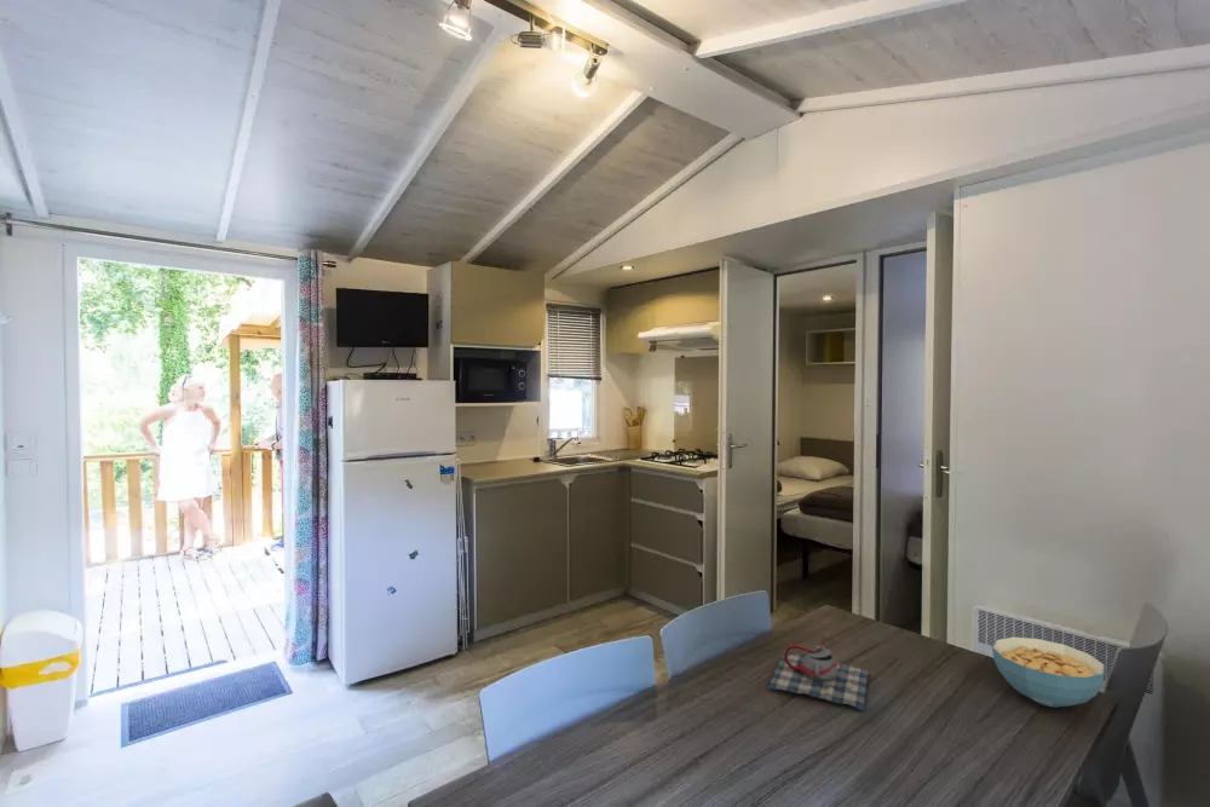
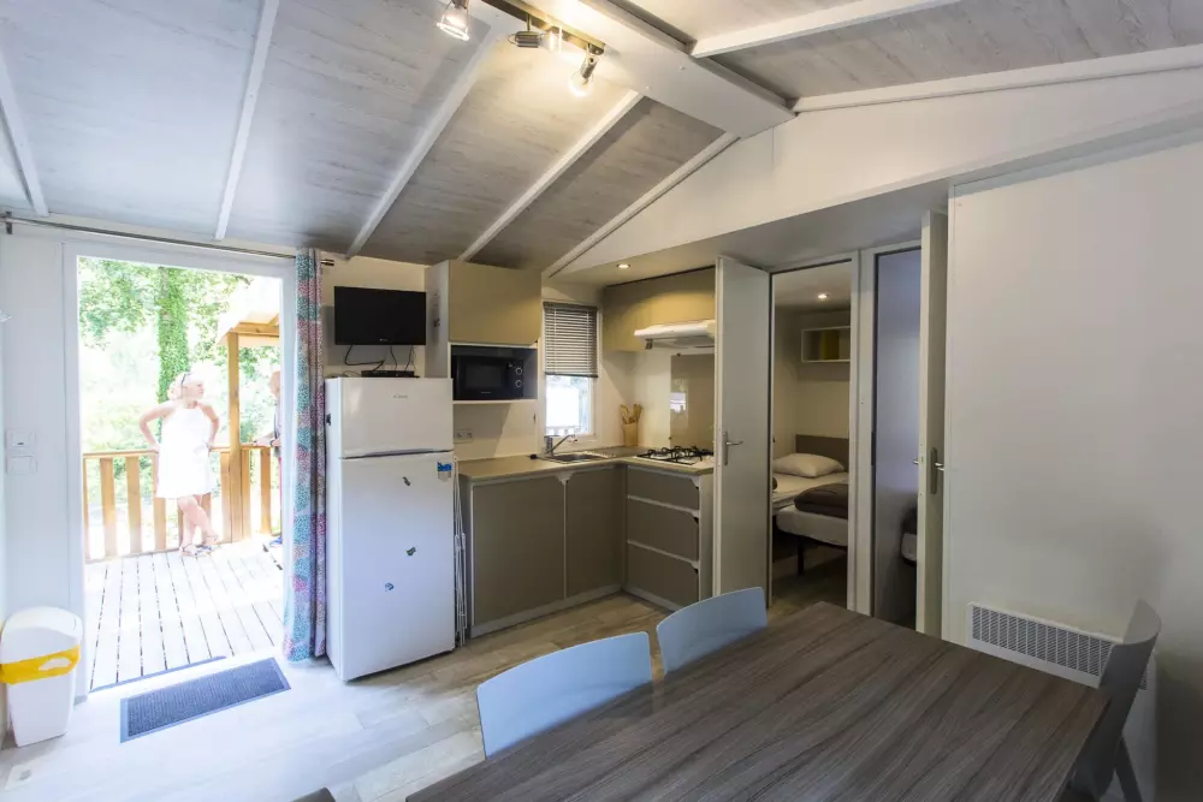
- teapot [766,639,870,711]
- cereal bowl [991,635,1106,708]
